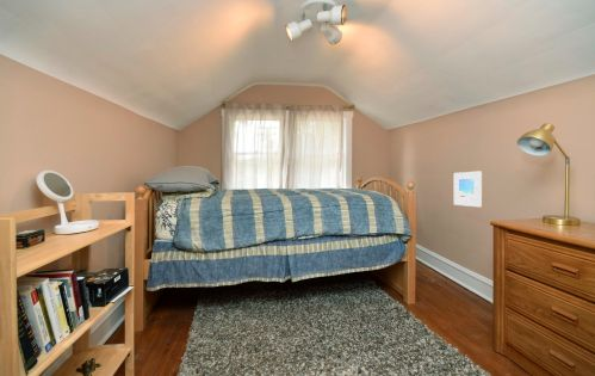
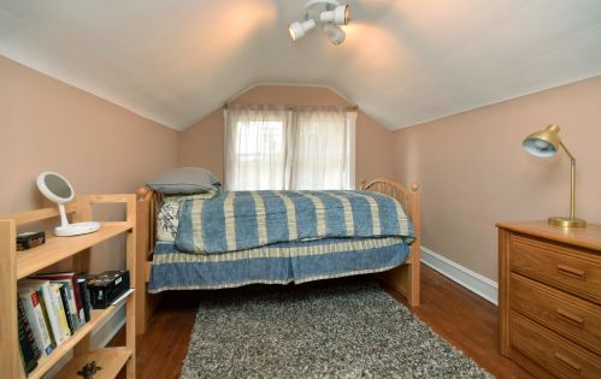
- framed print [453,169,483,208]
